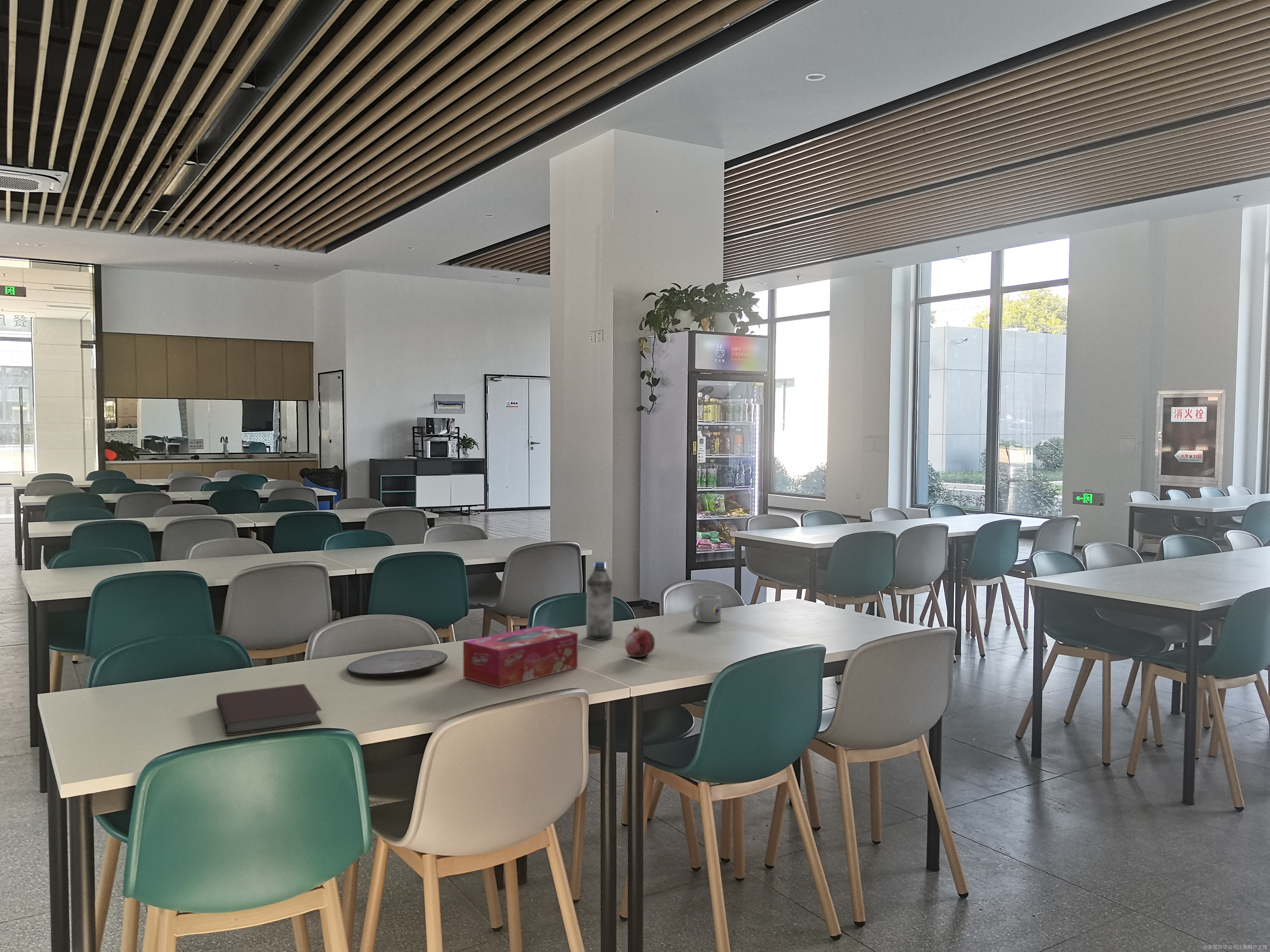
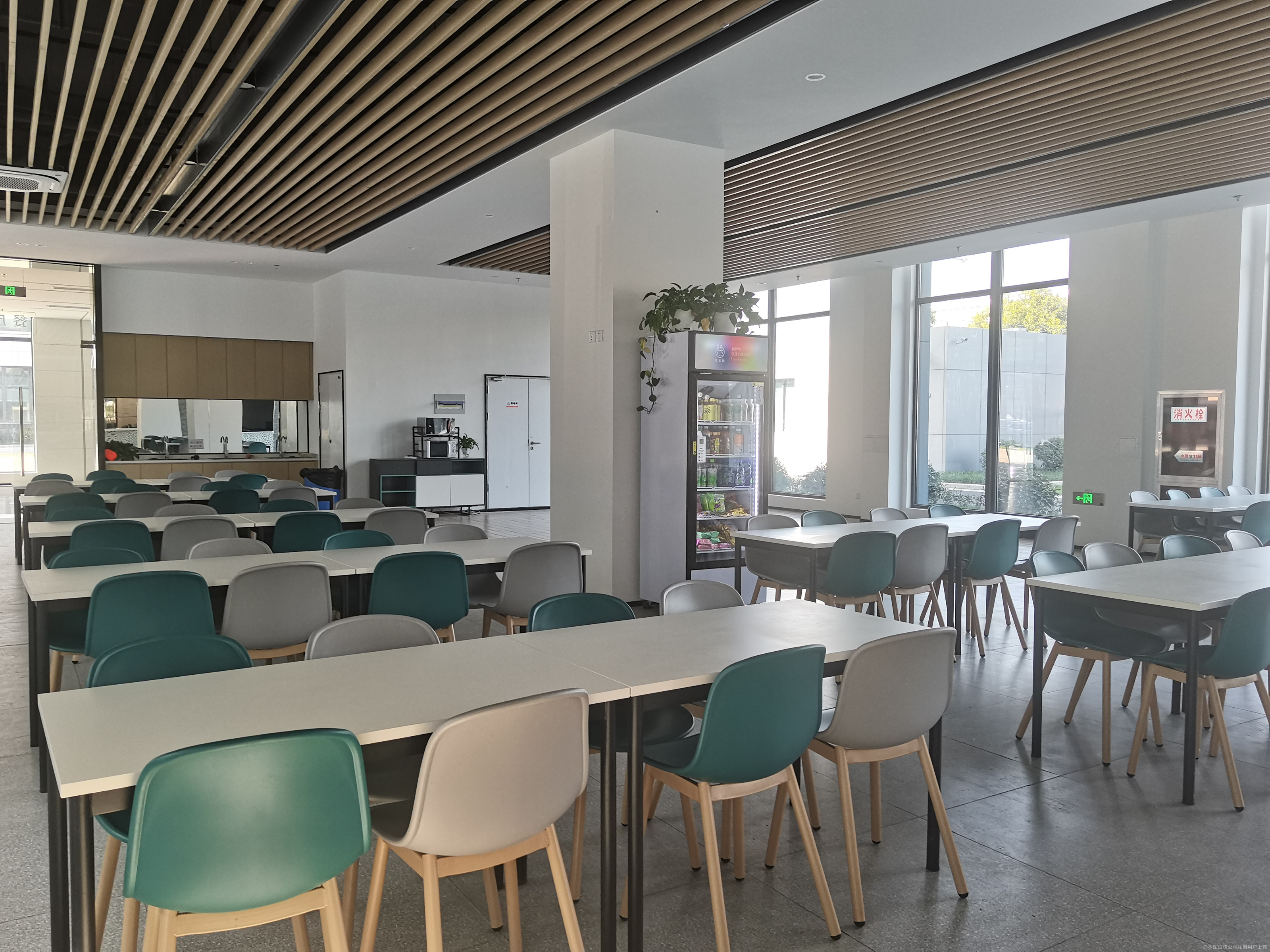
- plate [346,649,448,677]
- fruit [625,624,655,658]
- mug [692,595,722,623]
- water bottle [586,561,614,641]
- tissue box [463,625,578,688]
- notebook [216,683,322,736]
